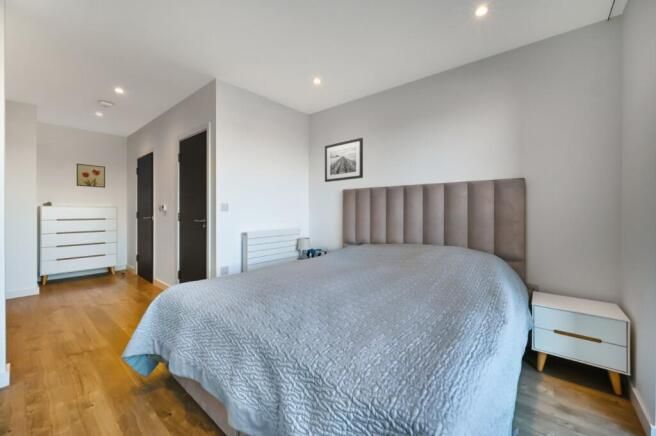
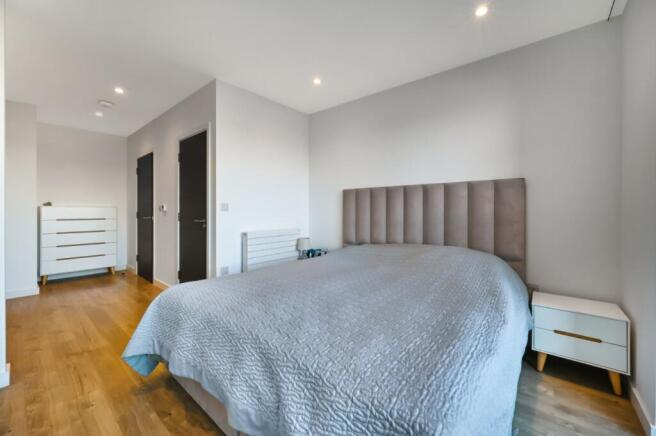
- wall art [324,137,364,183]
- wall art [76,163,106,189]
